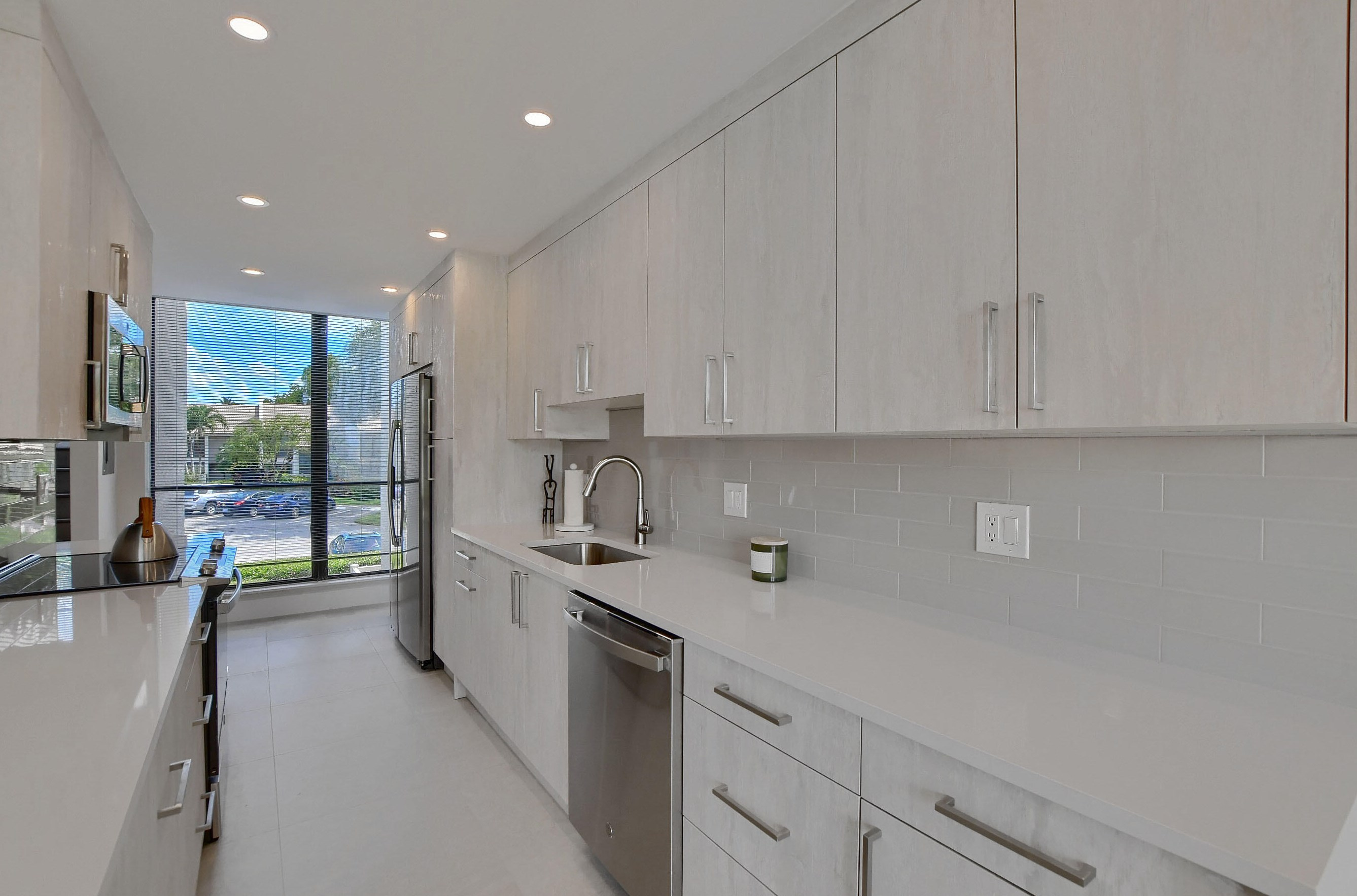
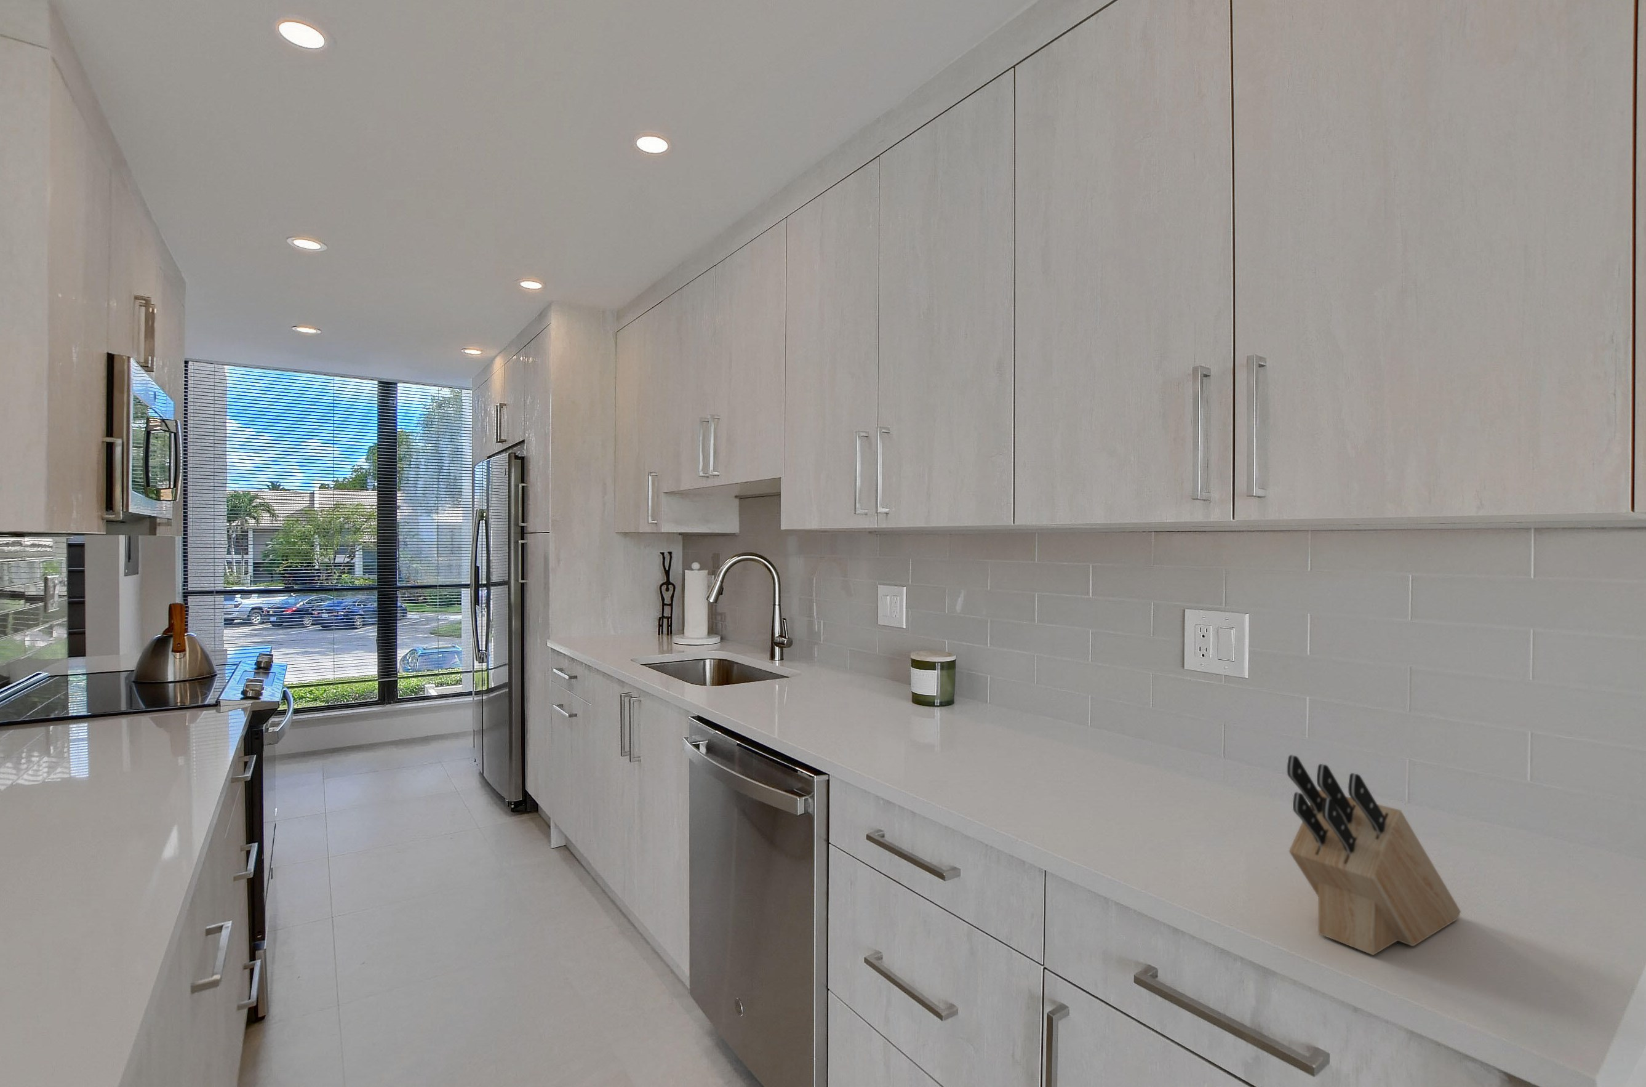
+ knife block [1287,755,1462,956]
